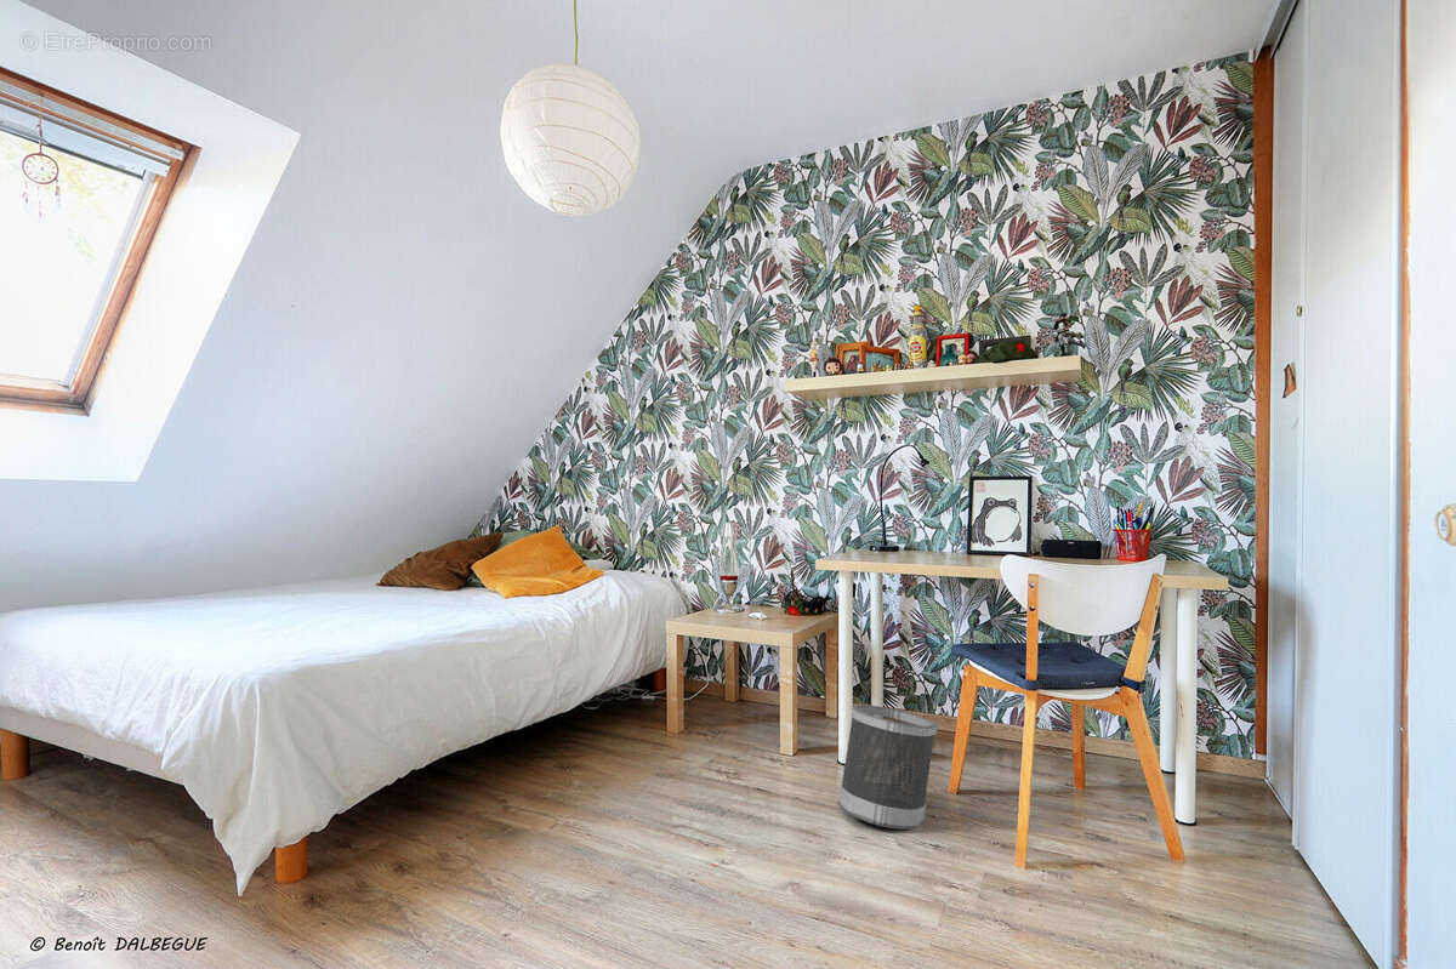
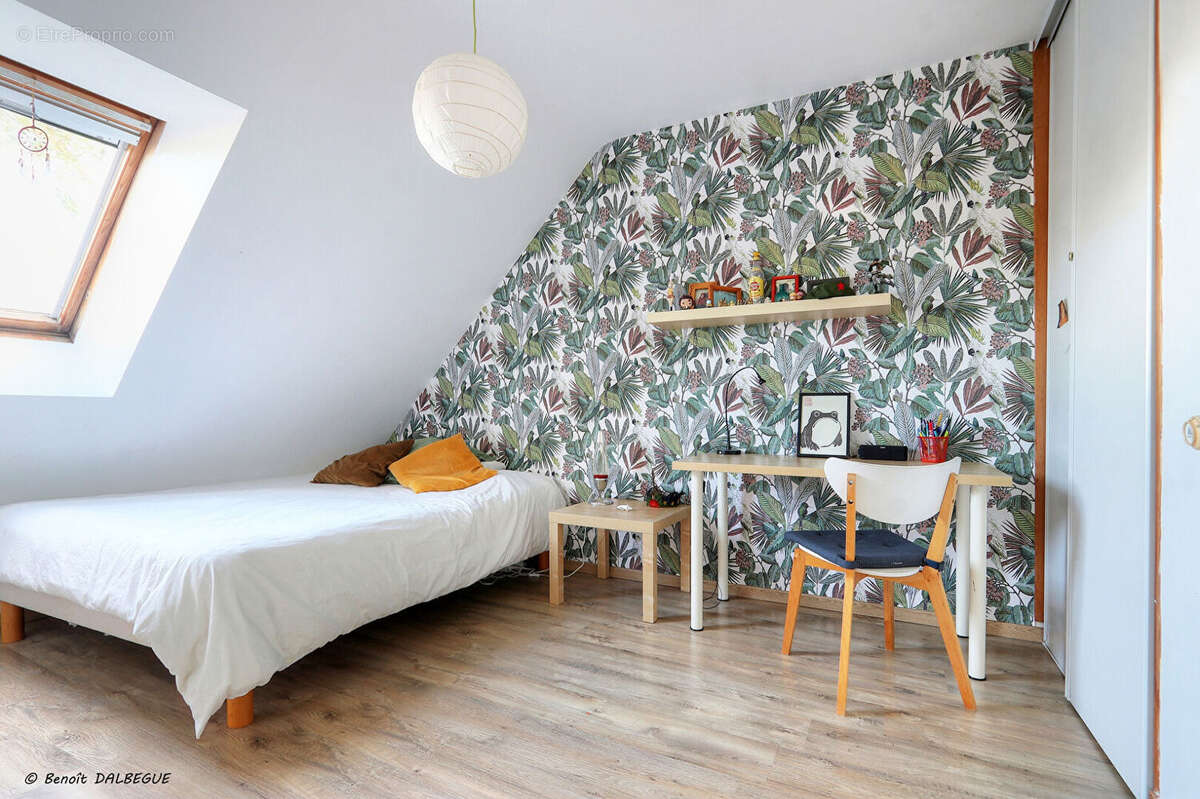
- wastebasket [837,703,939,831]
